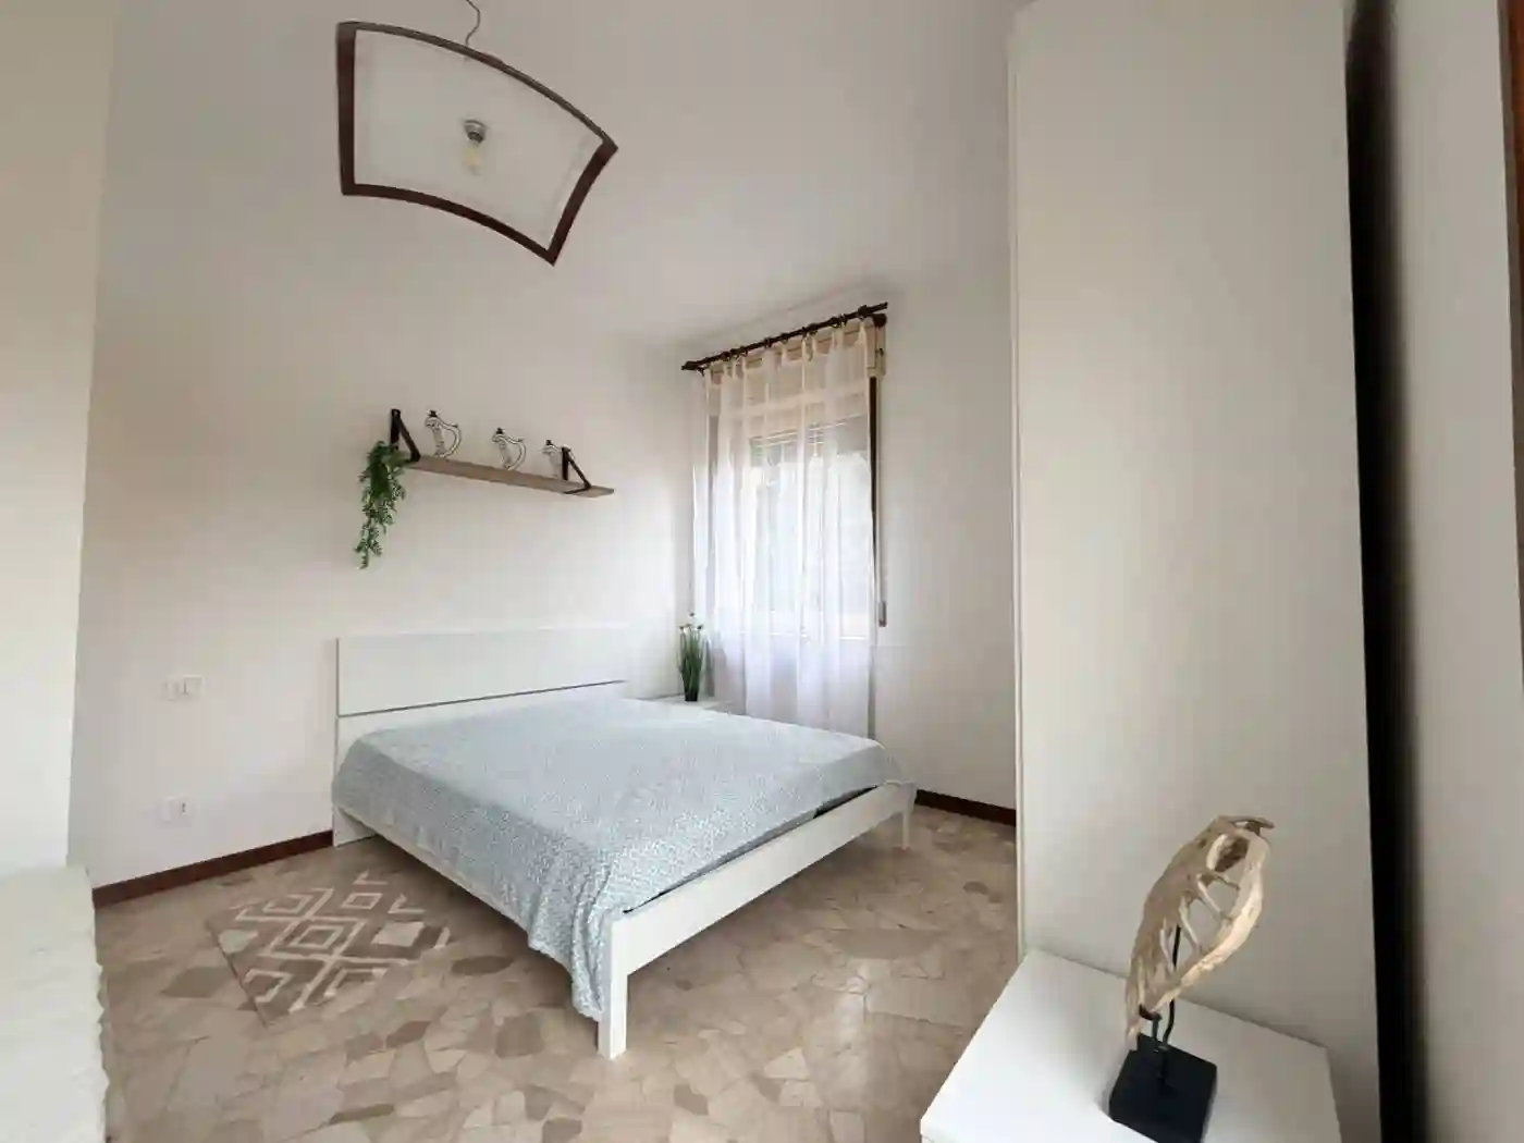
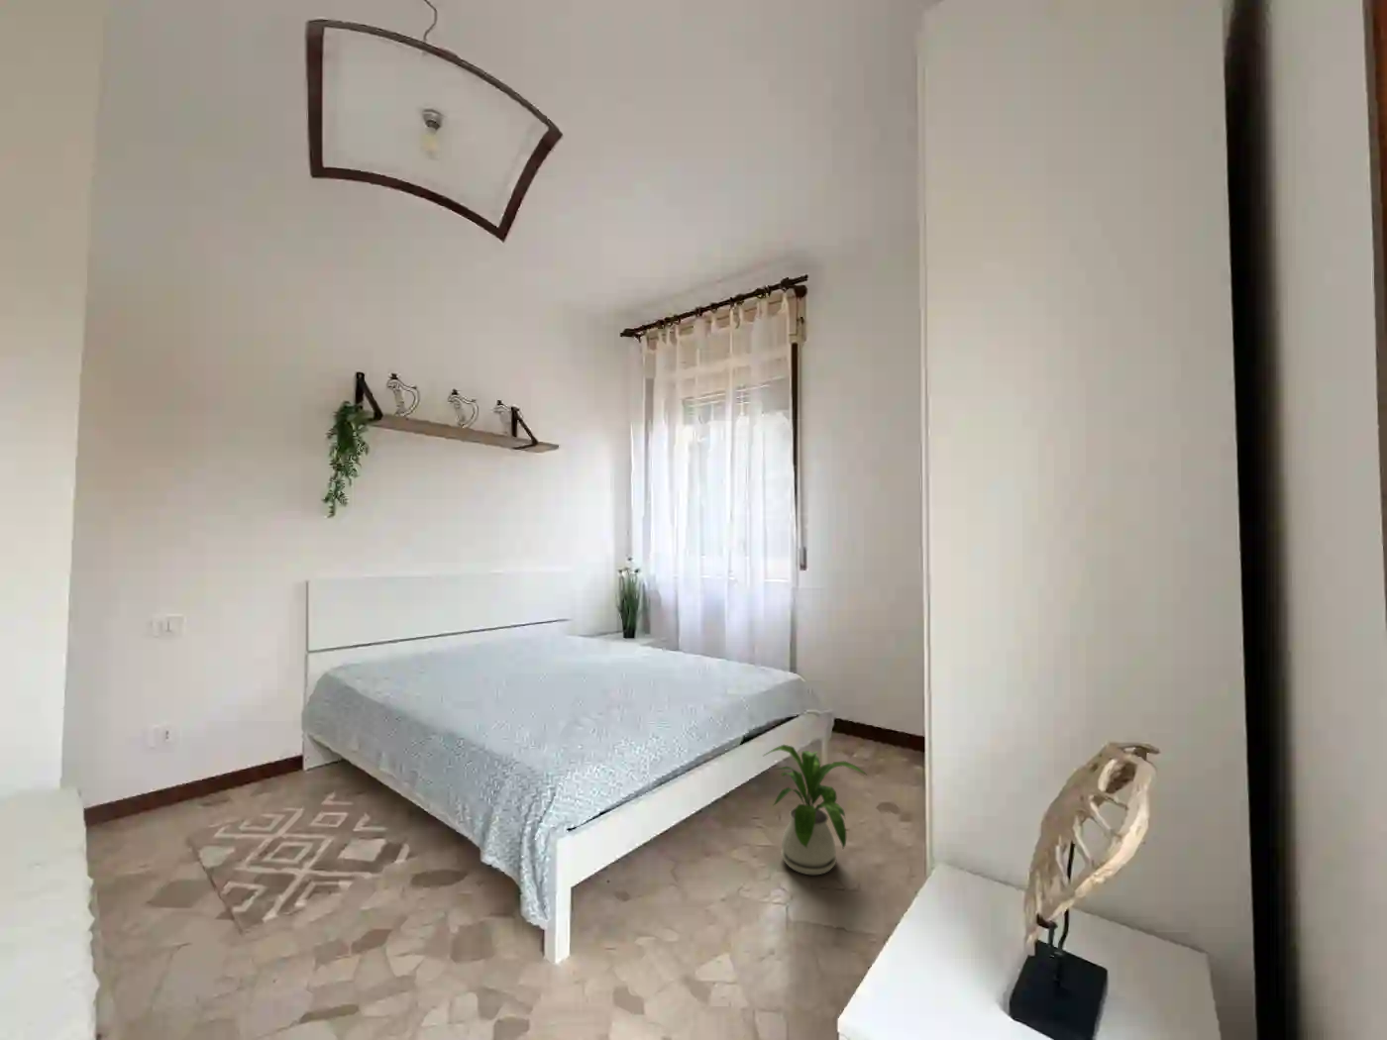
+ house plant [762,744,869,875]
